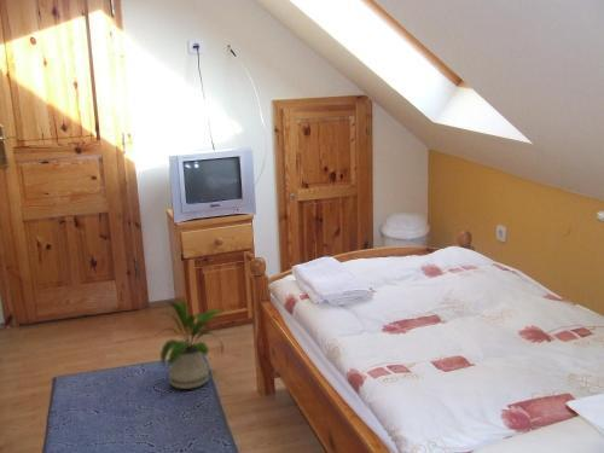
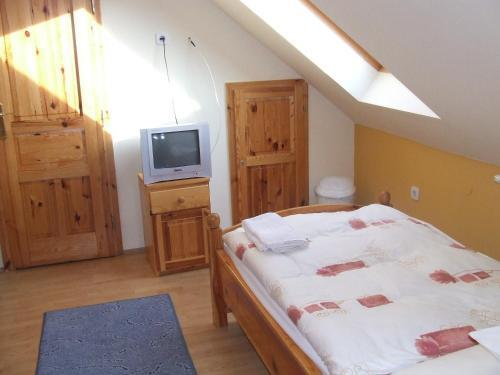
- house plant [152,298,226,390]
